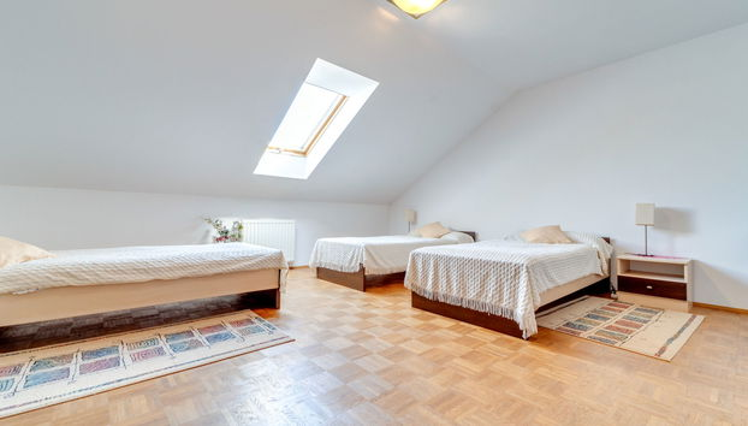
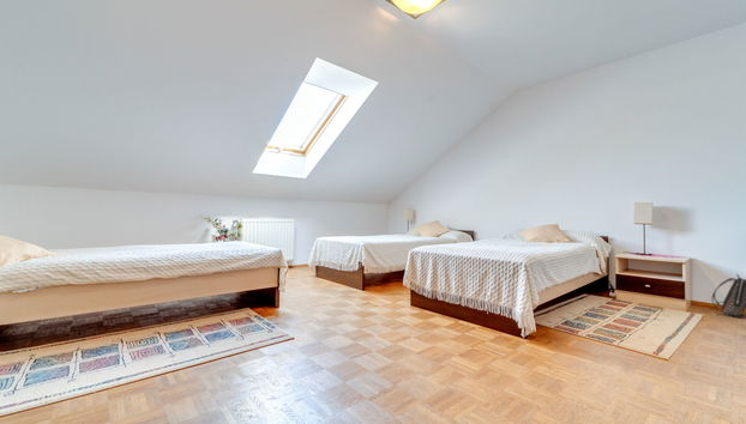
+ backpack [710,273,746,319]
